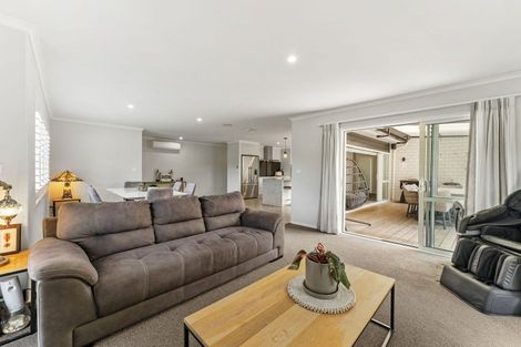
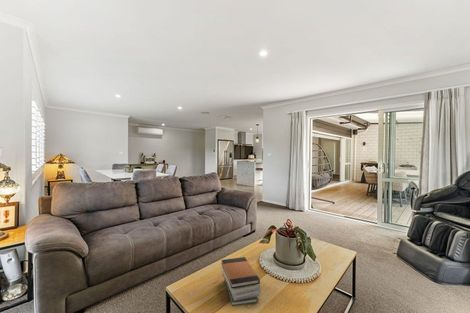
+ book stack [220,256,262,307]
